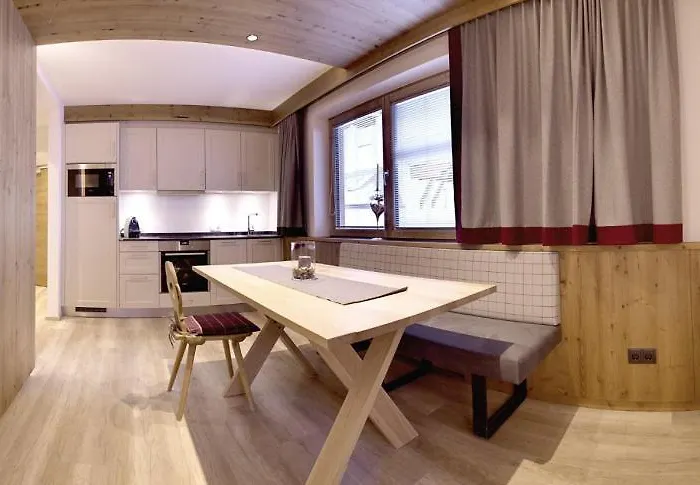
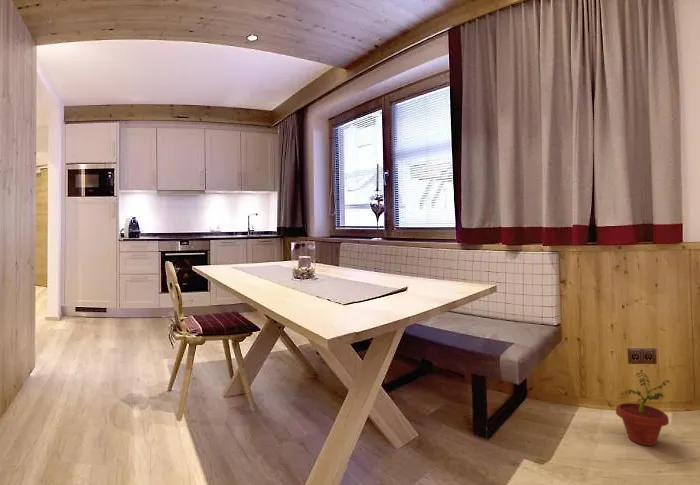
+ potted plant [615,369,671,446]
